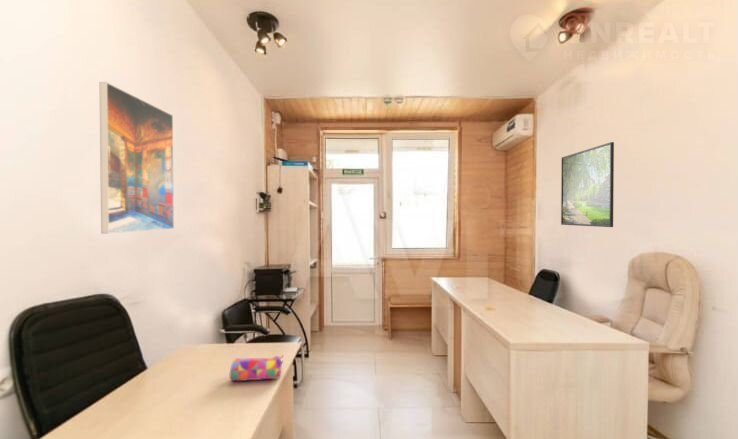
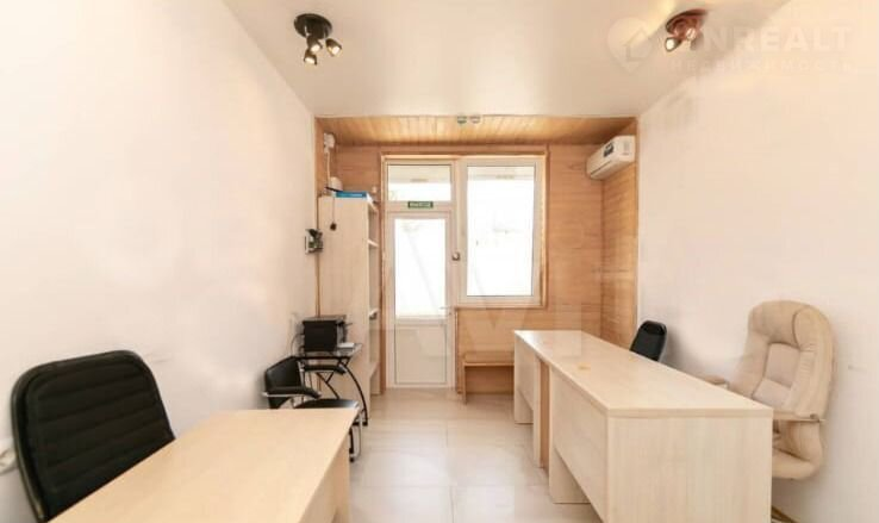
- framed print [99,81,175,235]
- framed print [560,141,615,228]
- pencil case [229,354,284,382]
